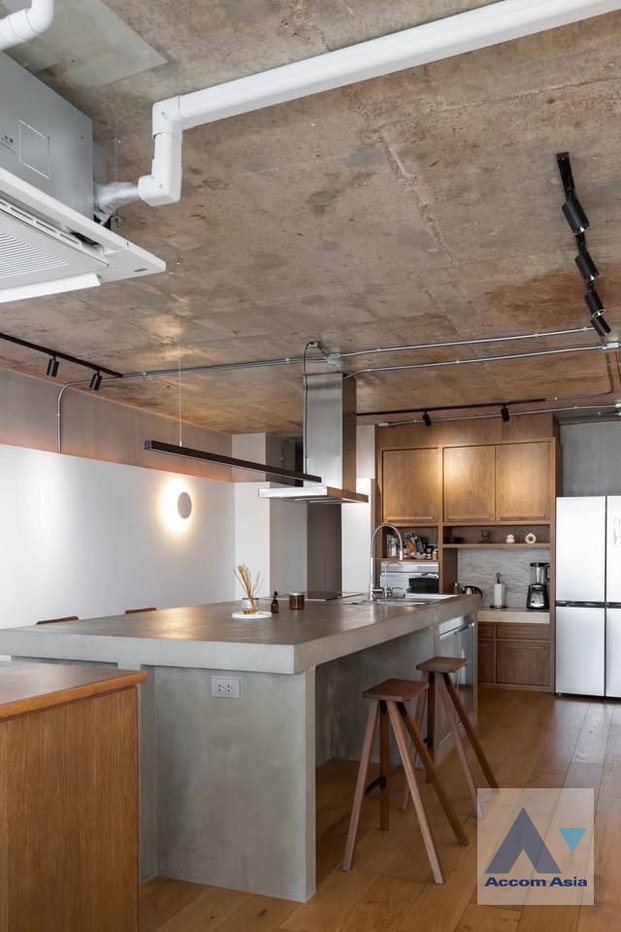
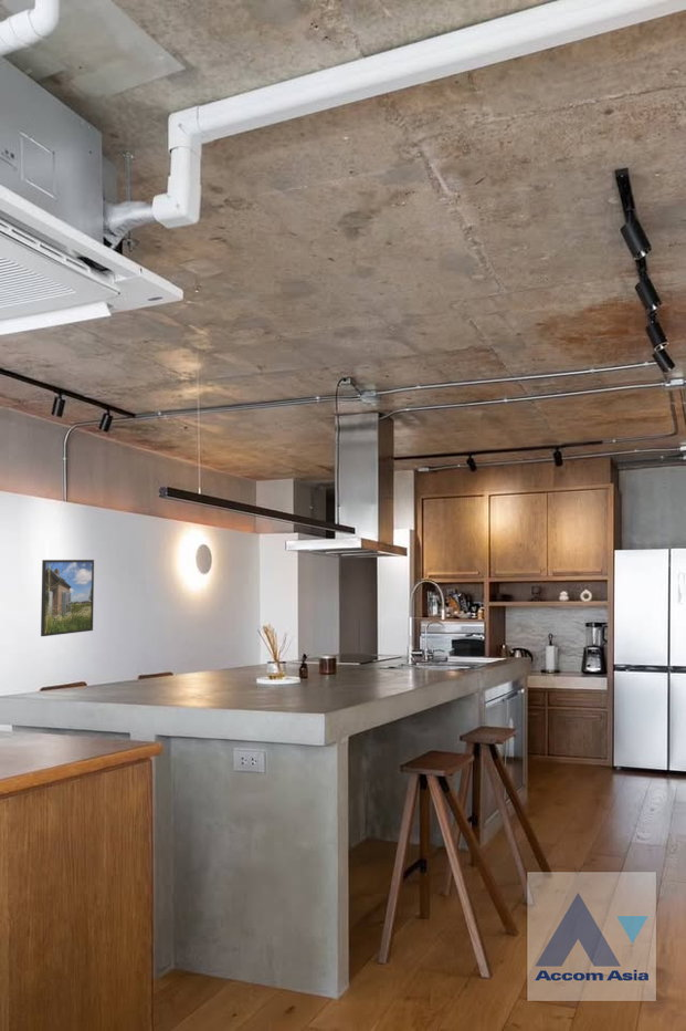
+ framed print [40,559,95,637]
